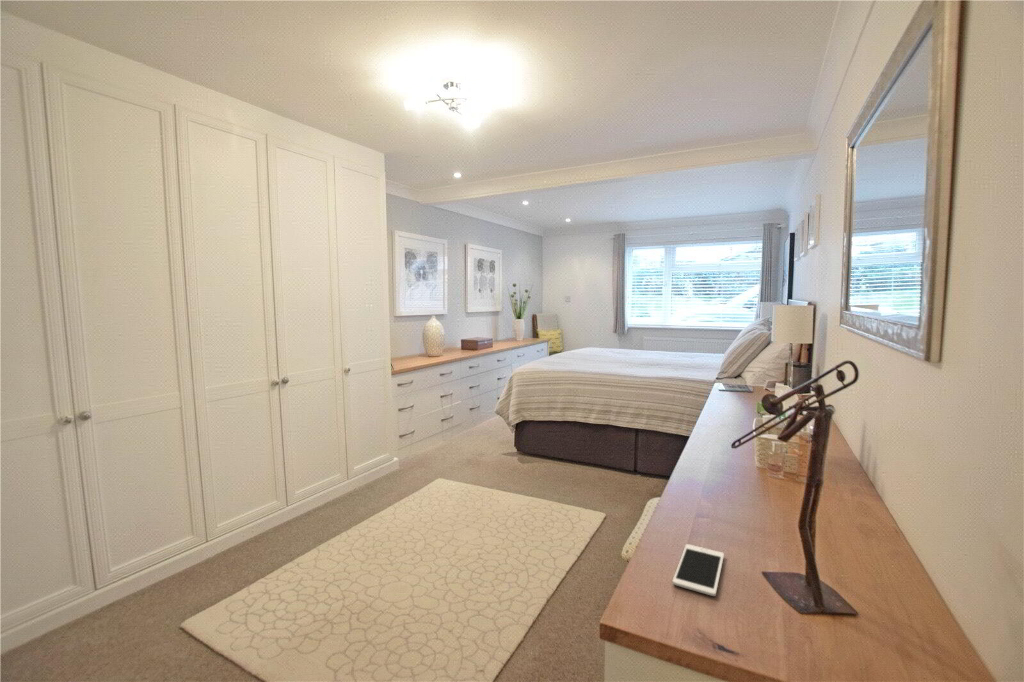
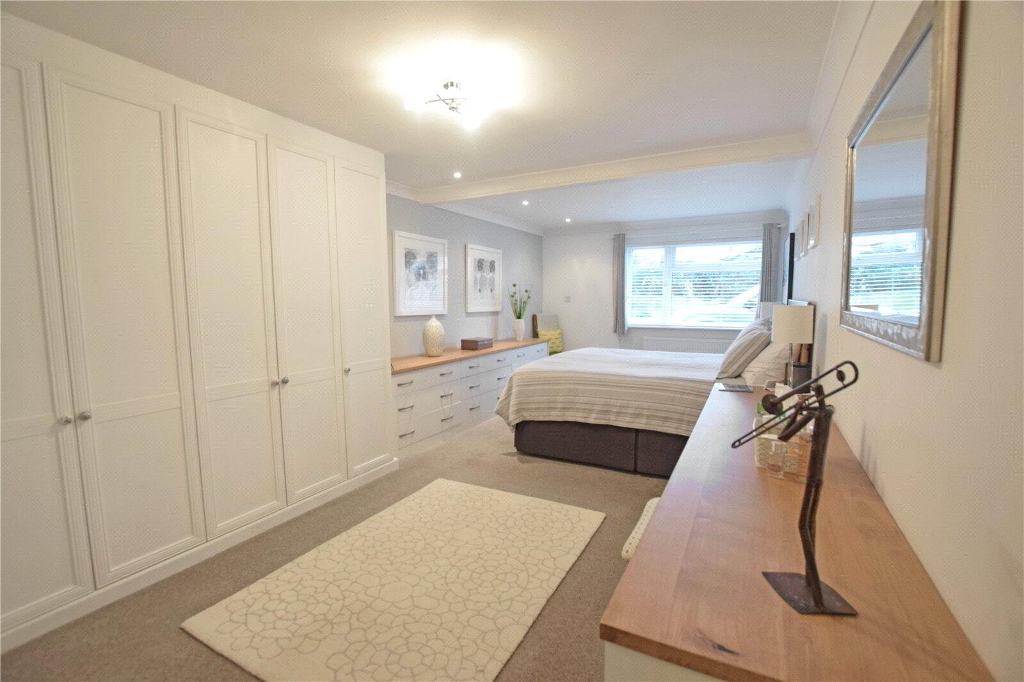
- cell phone [672,543,725,597]
